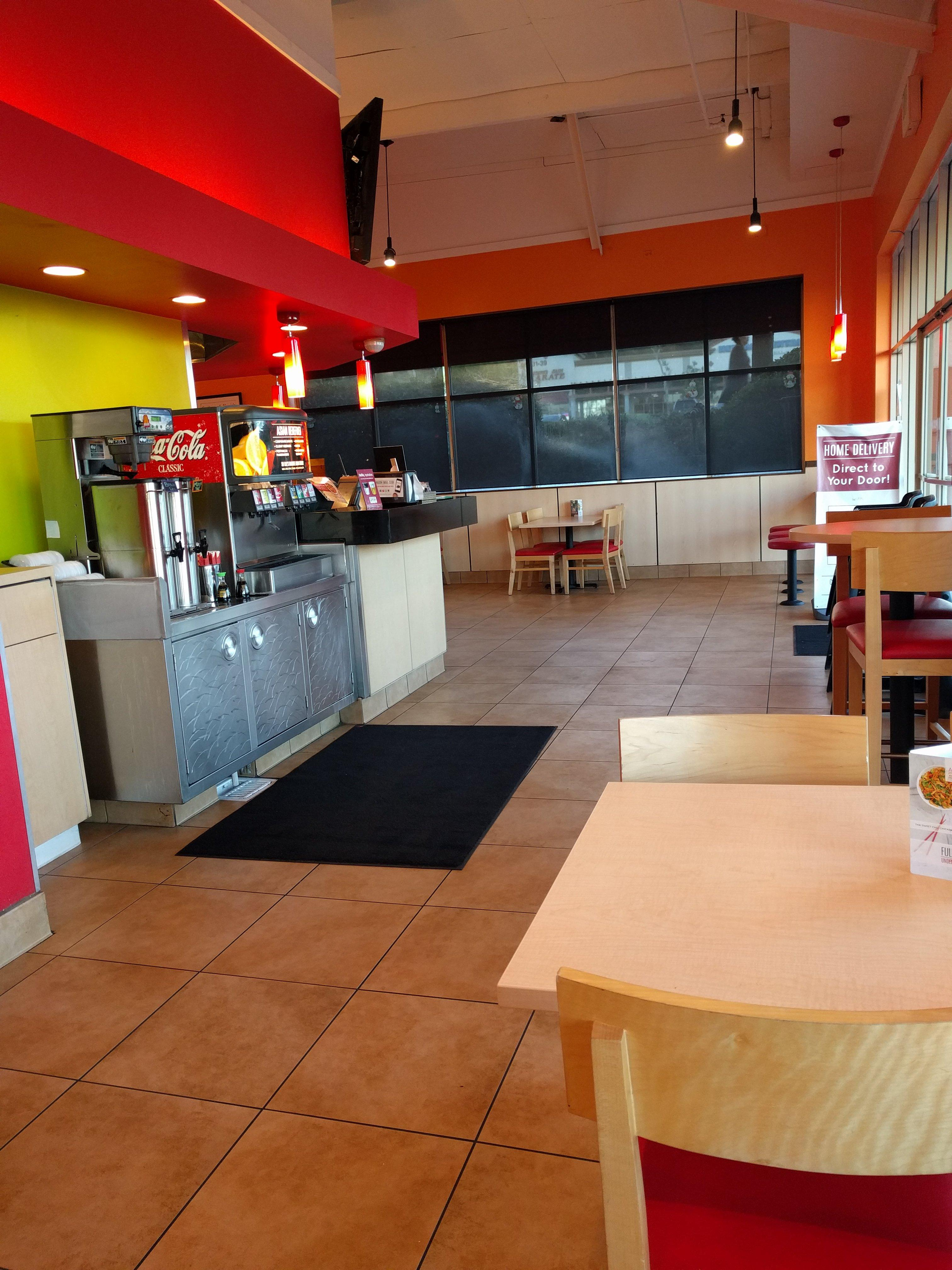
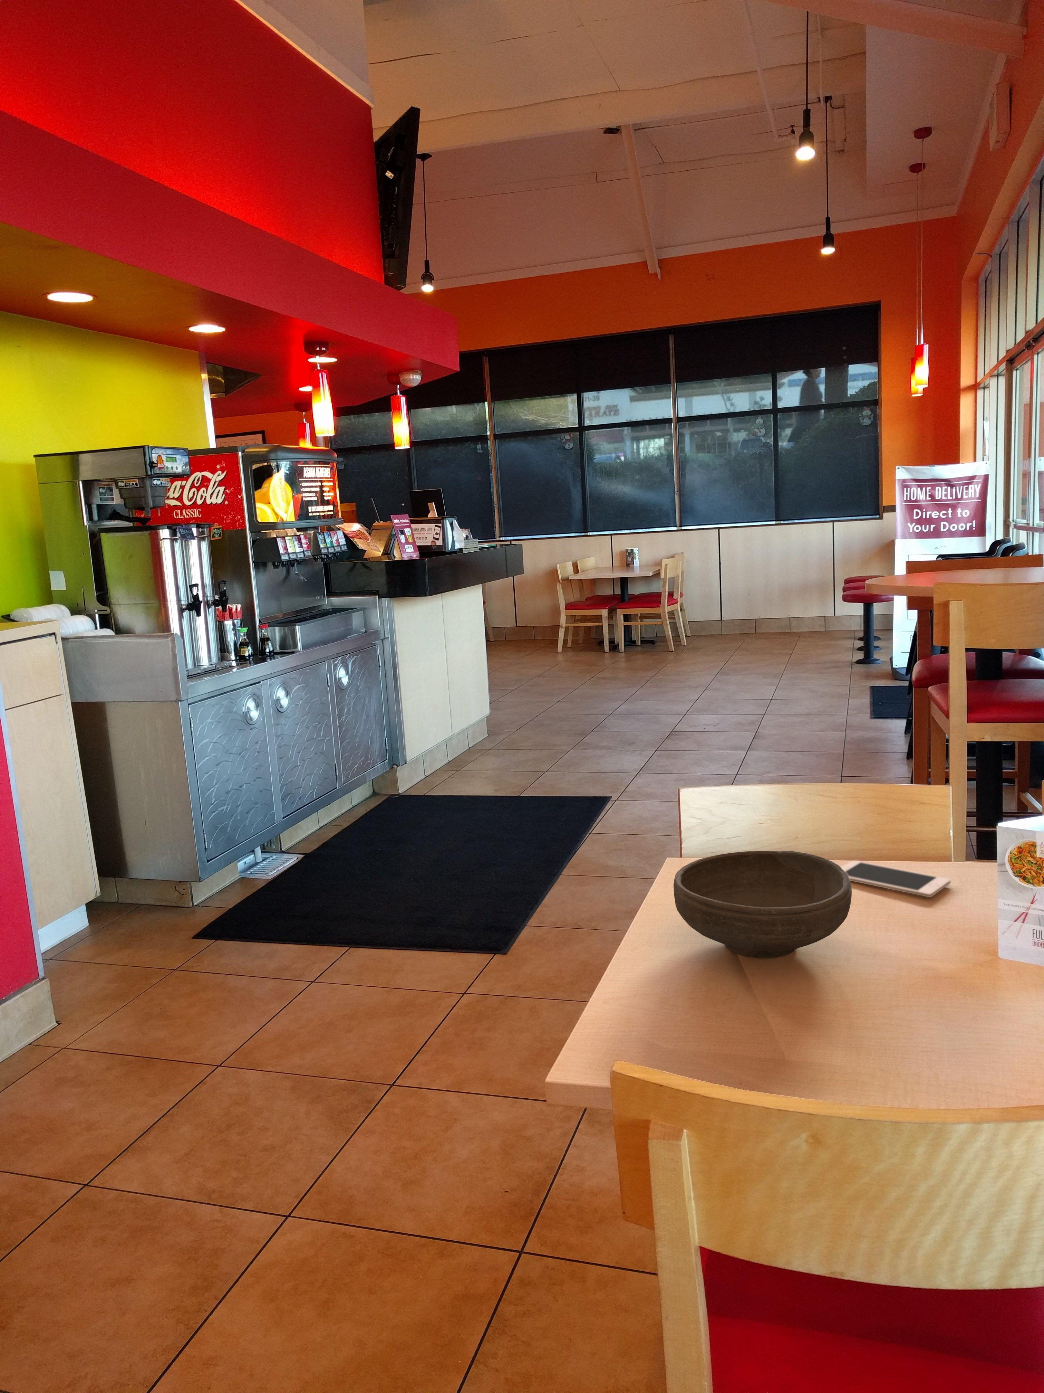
+ cell phone [841,861,951,897]
+ bowl [673,850,852,959]
